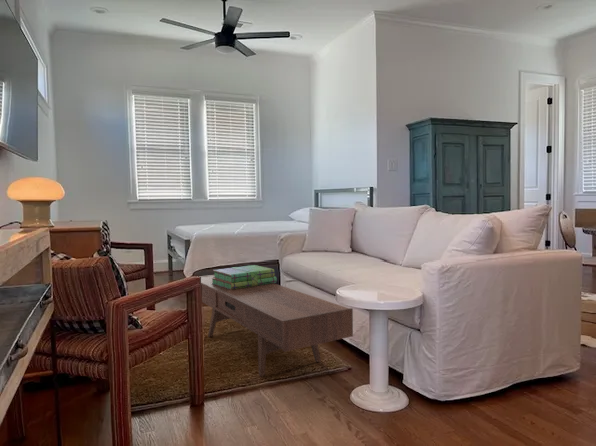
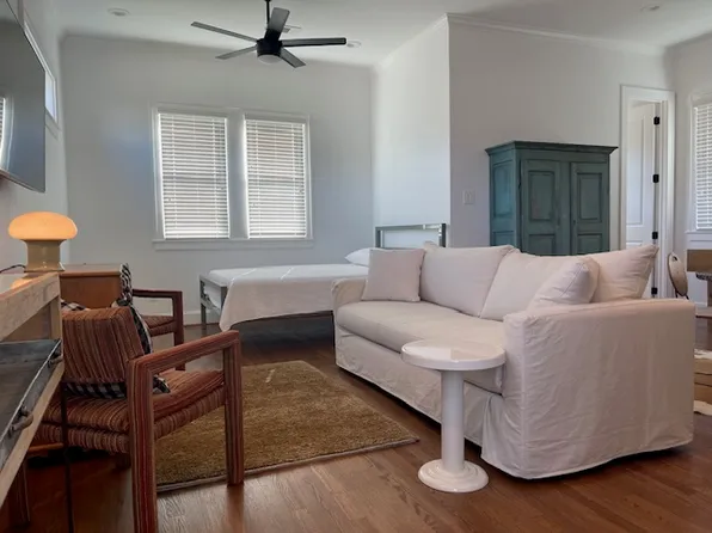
- stack of books [211,264,278,290]
- coffee table [198,274,354,377]
